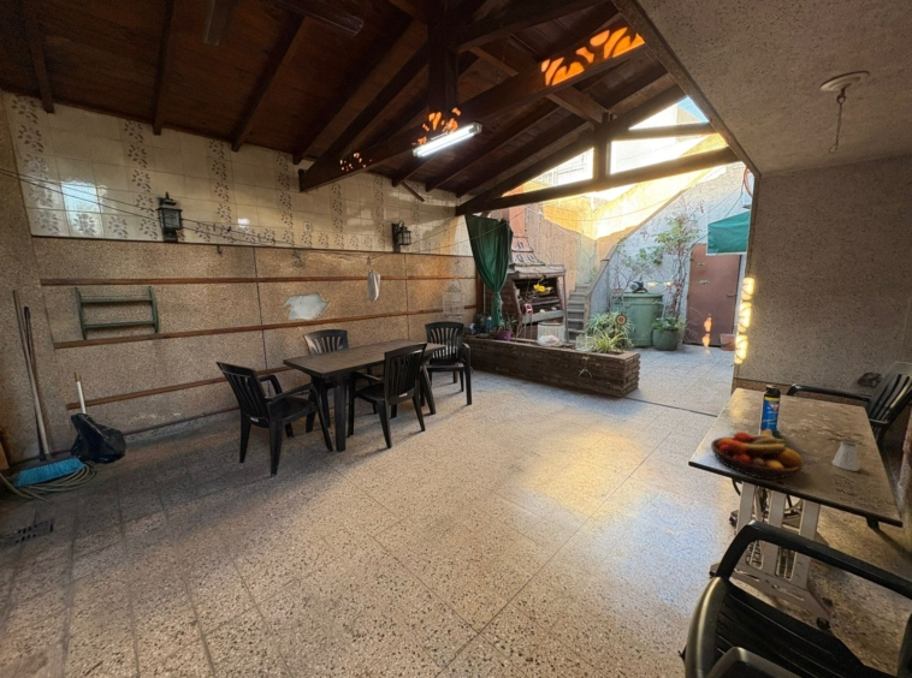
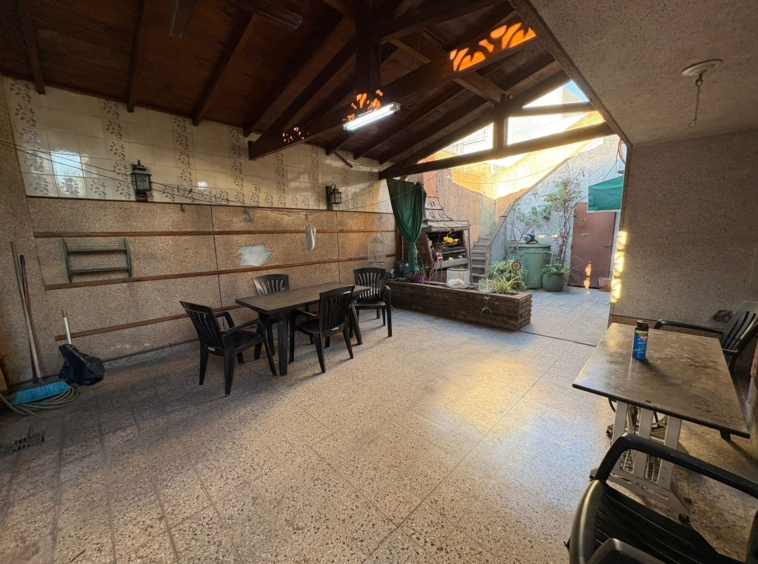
- fruit bowl [710,428,804,481]
- saltshaker [831,440,860,472]
